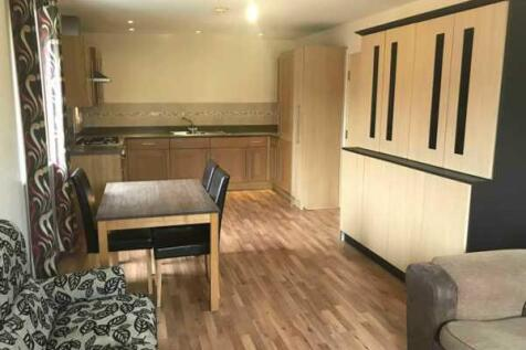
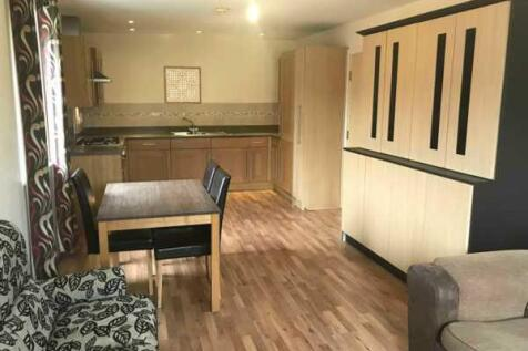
+ wall art [162,65,202,105]
